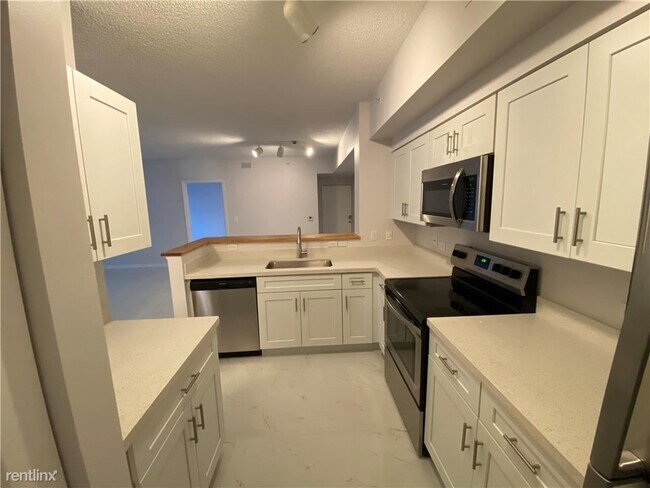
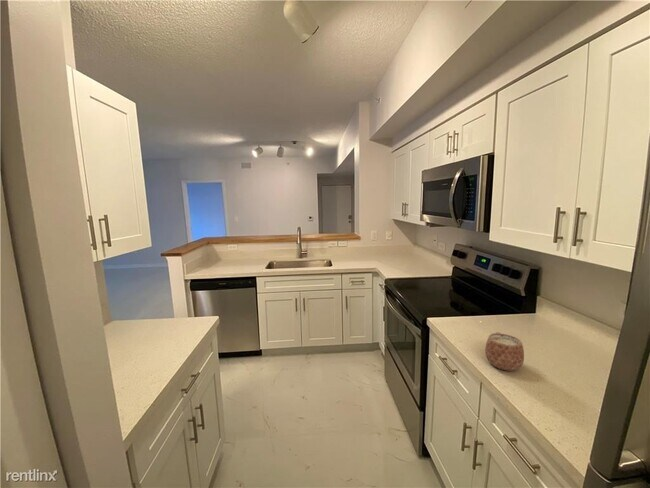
+ mug [484,331,525,372]
